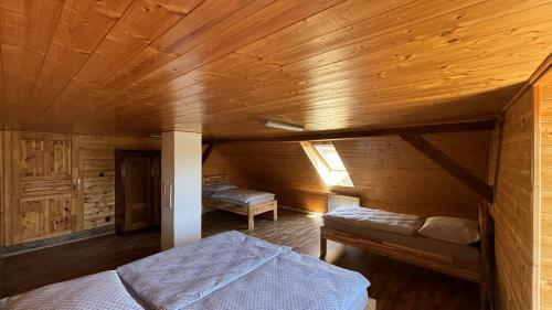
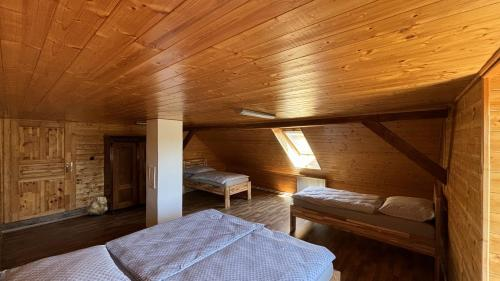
+ backpack [85,193,108,216]
